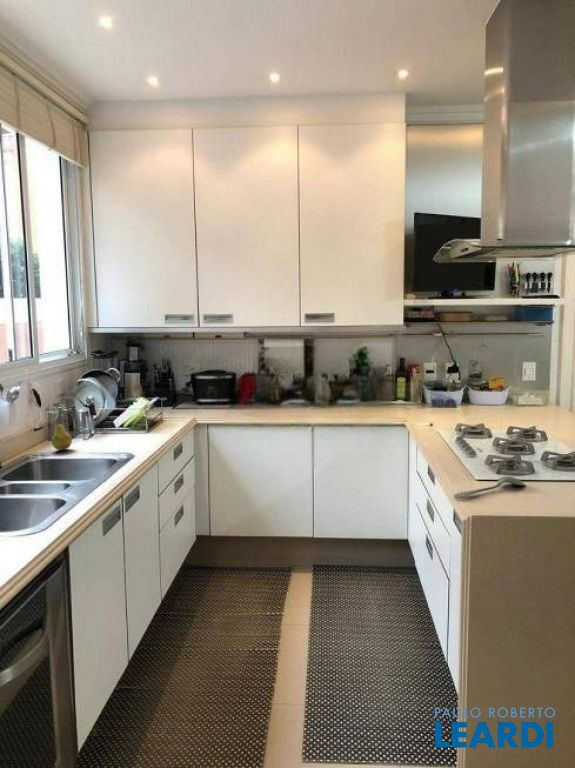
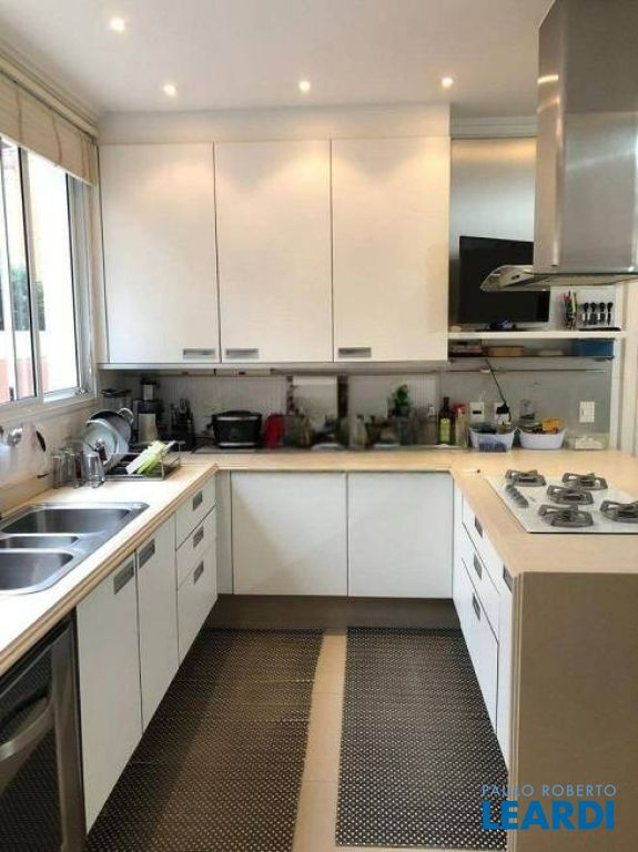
- fruit [51,420,73,451]
- spoon [453,475,526,499]
